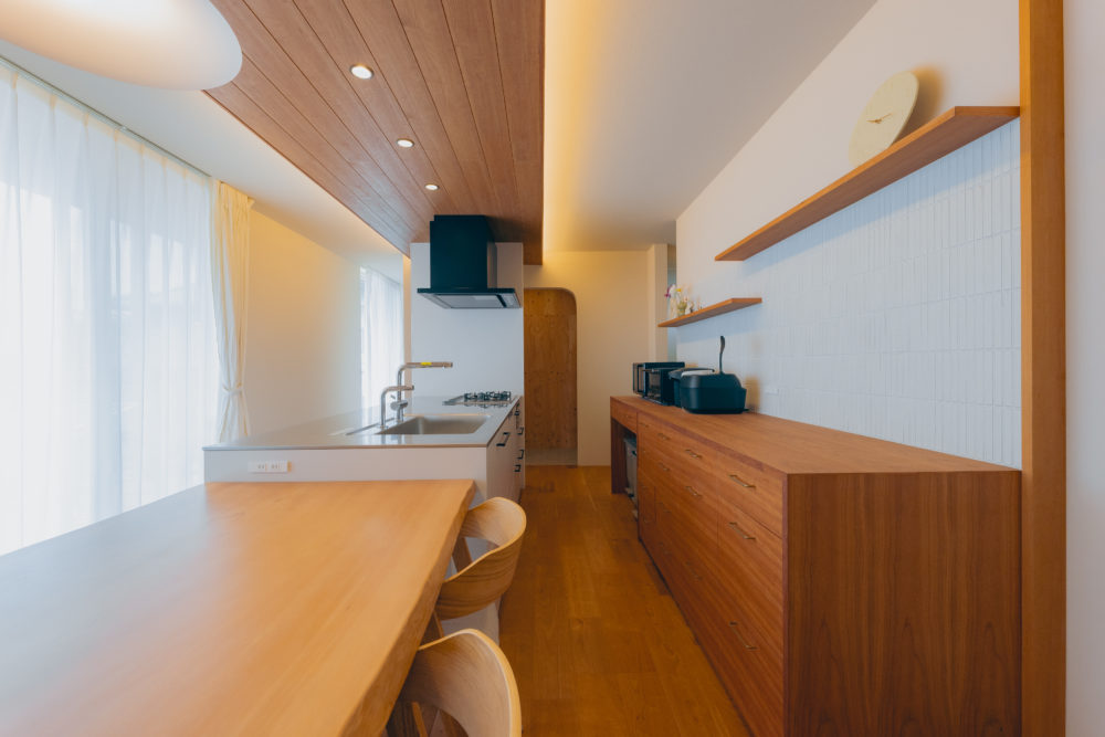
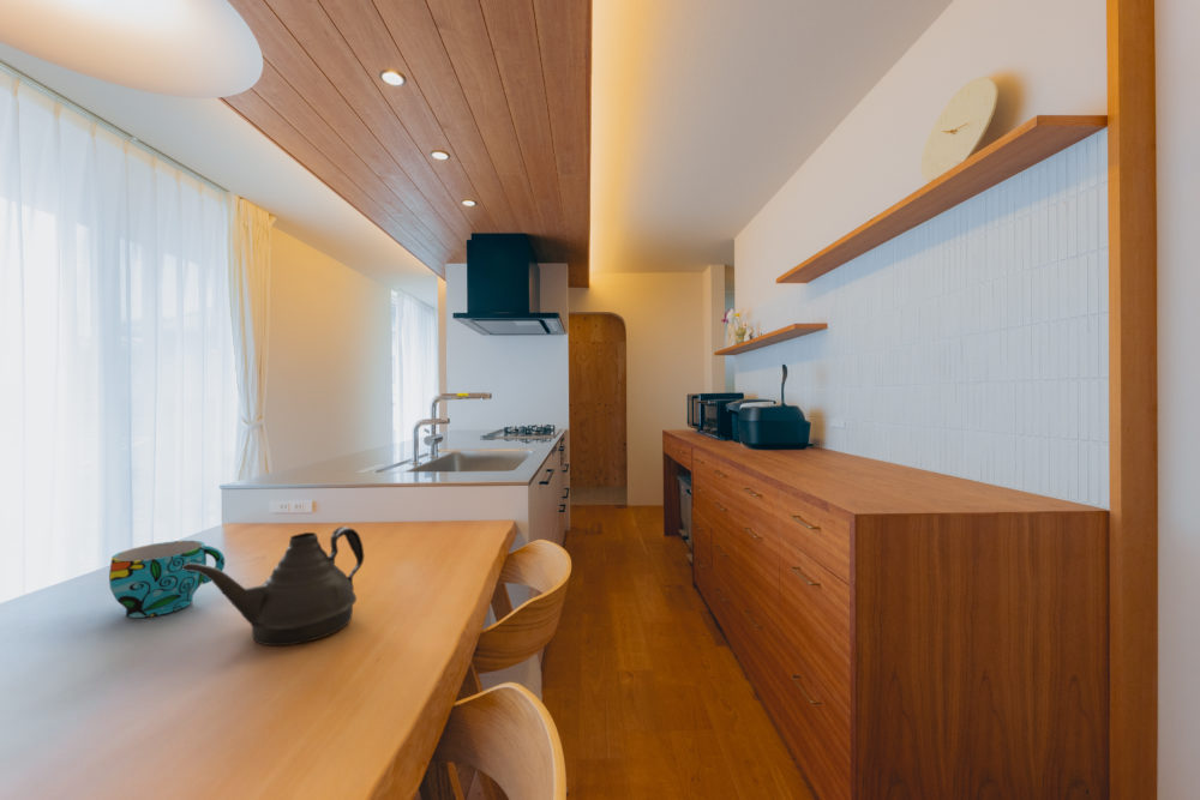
+ teapot [182,525,365,646]
+ cup [108,540,226,619]
